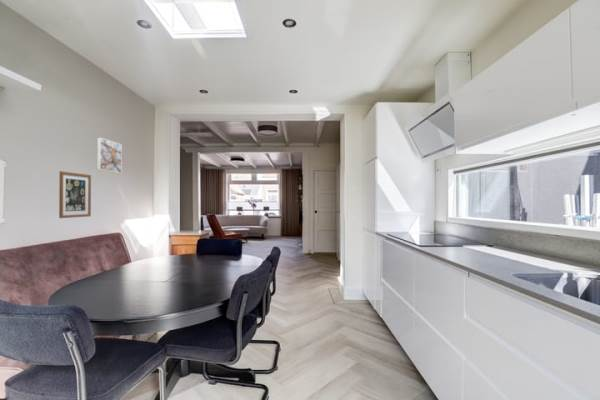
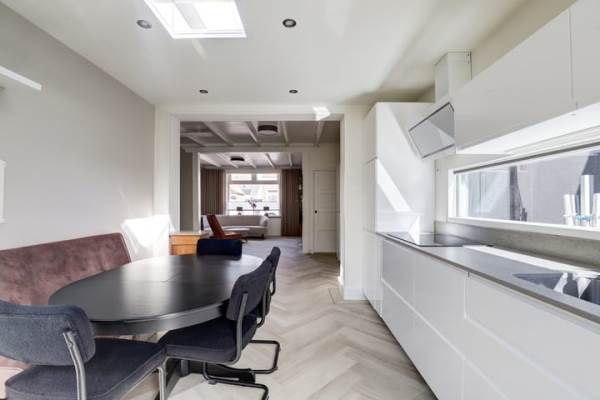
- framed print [96,137,123,174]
- wall art [58,170,92,219]
